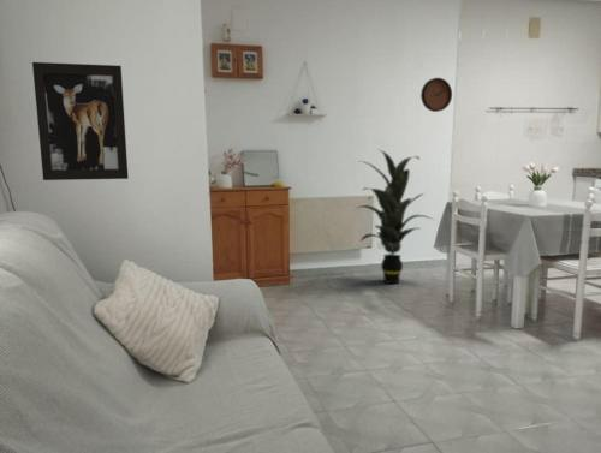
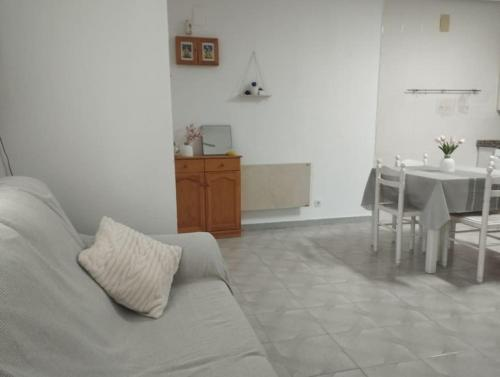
- clock [419,77,453,113]
- indoor plant [352,148,435,285]
- wall art [31,61,130,181]
